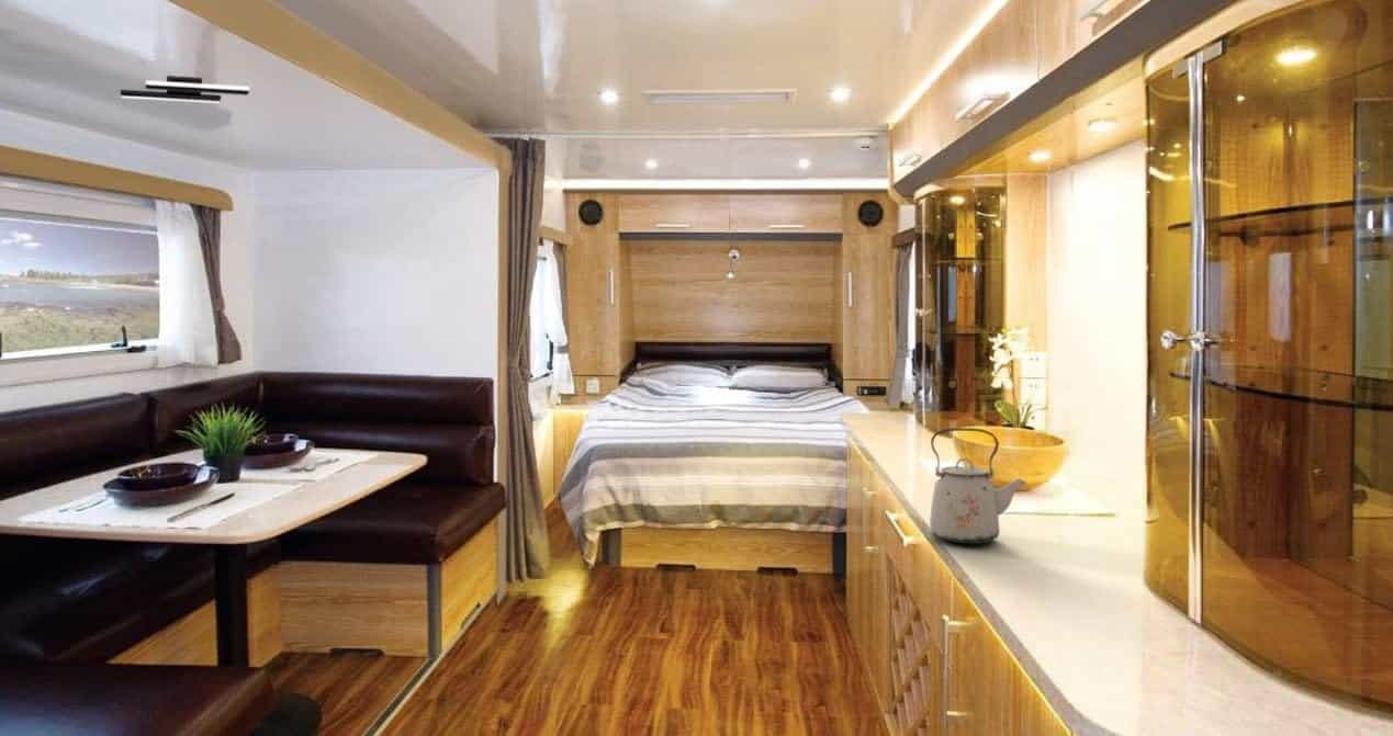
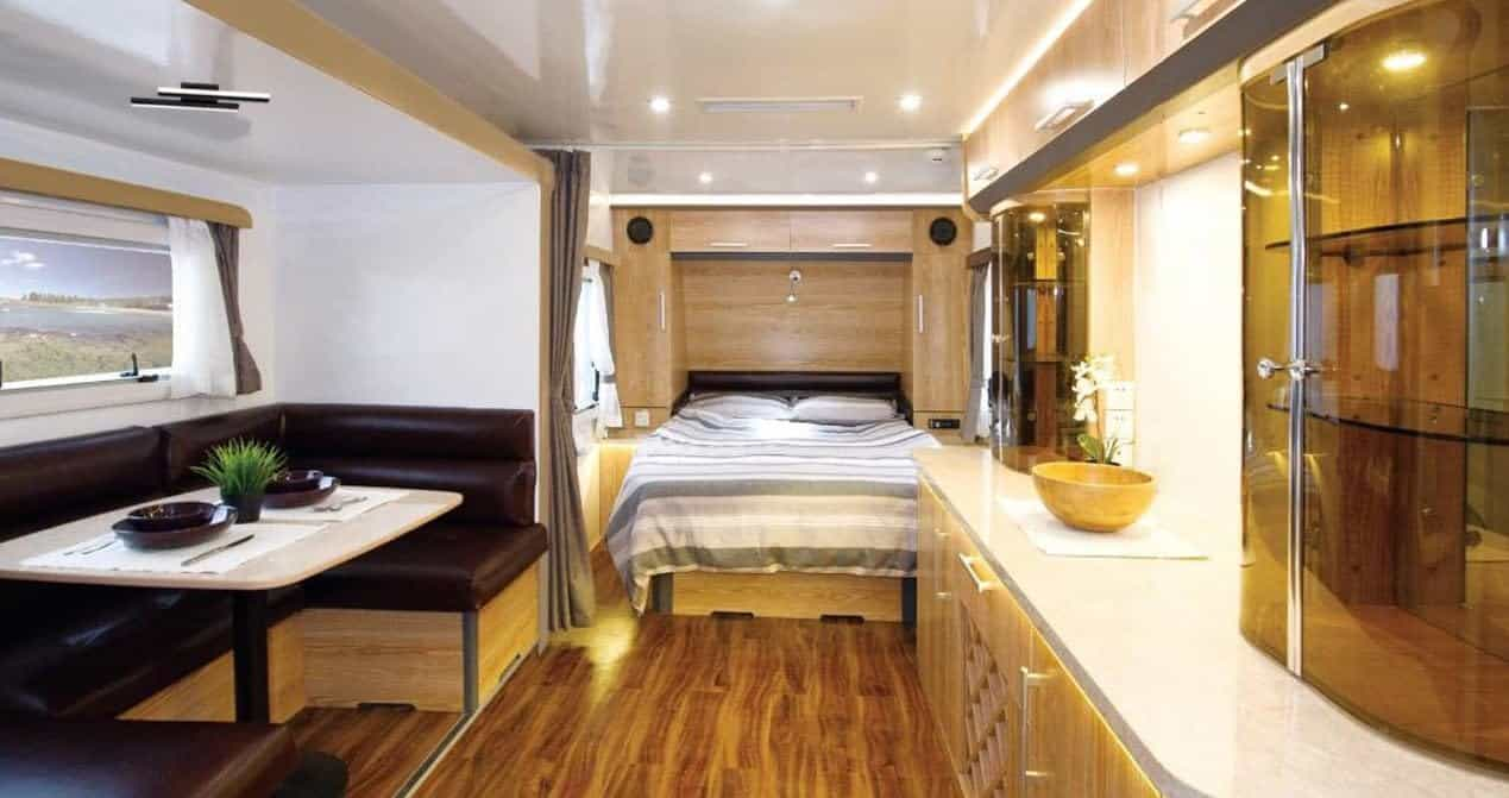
- kettle [929,427,1029,545]
